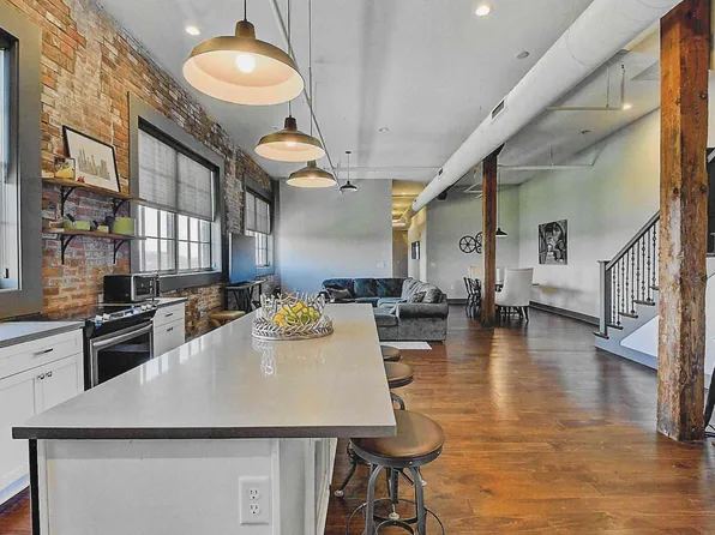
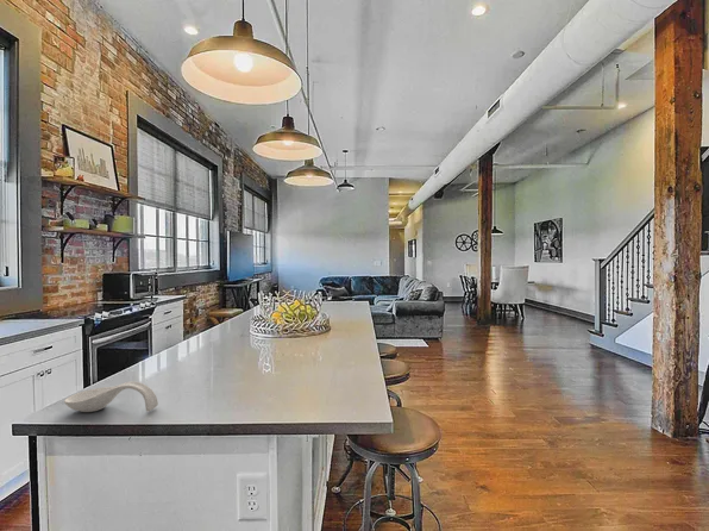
+ spoon rest [63,380,159,413]
